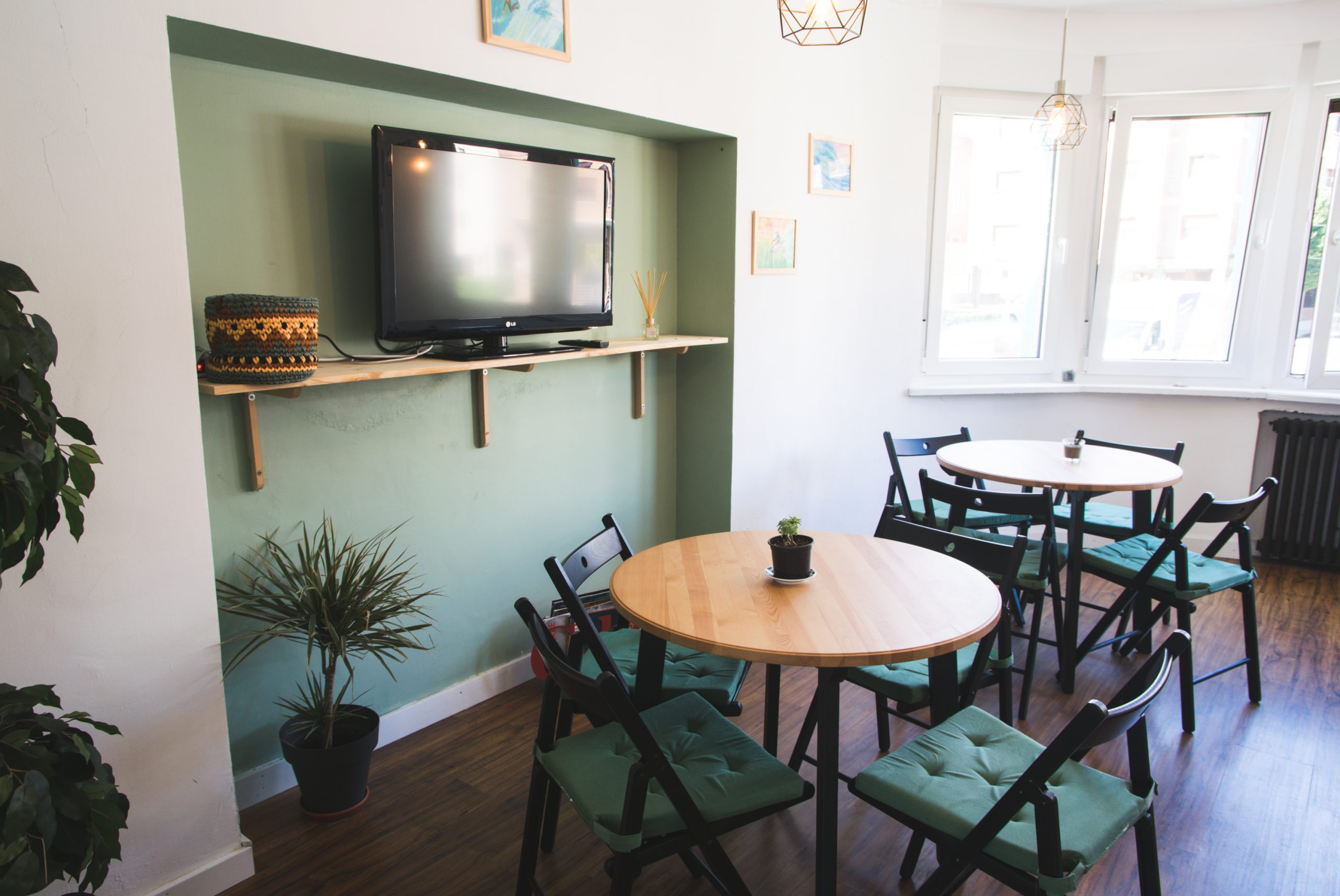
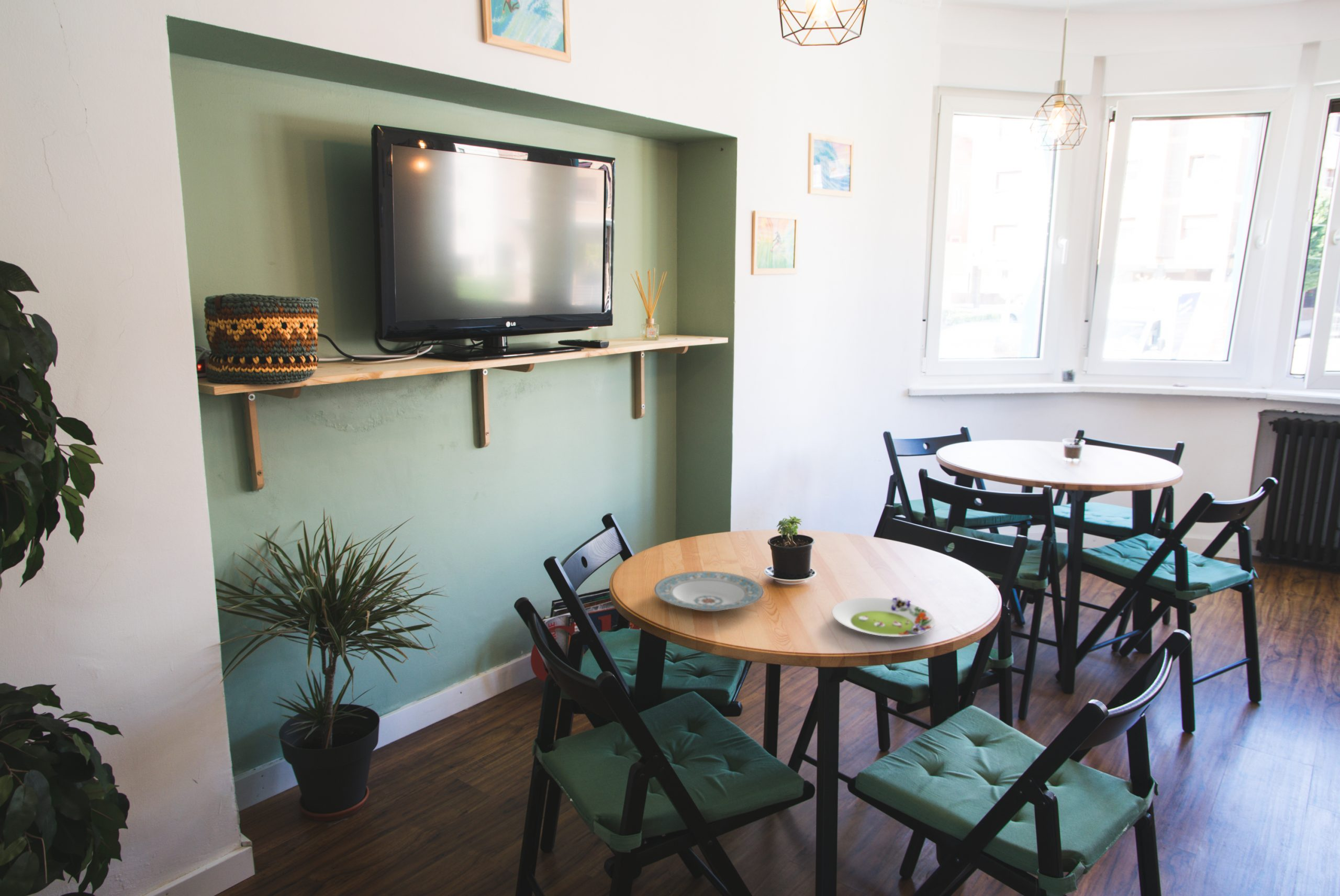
+ plate [654,571,764,612]
+ salad plate [832,597,936,637]
